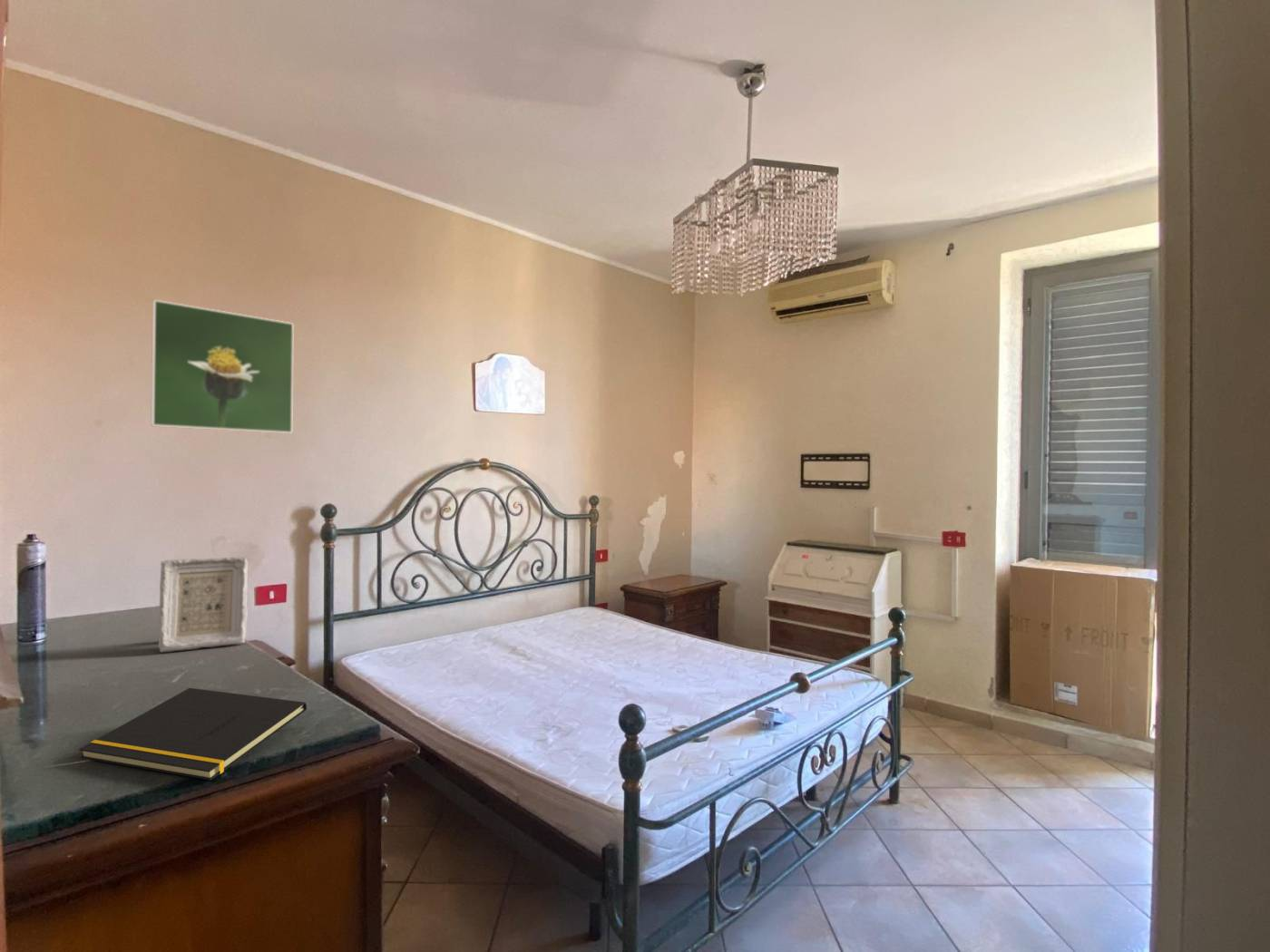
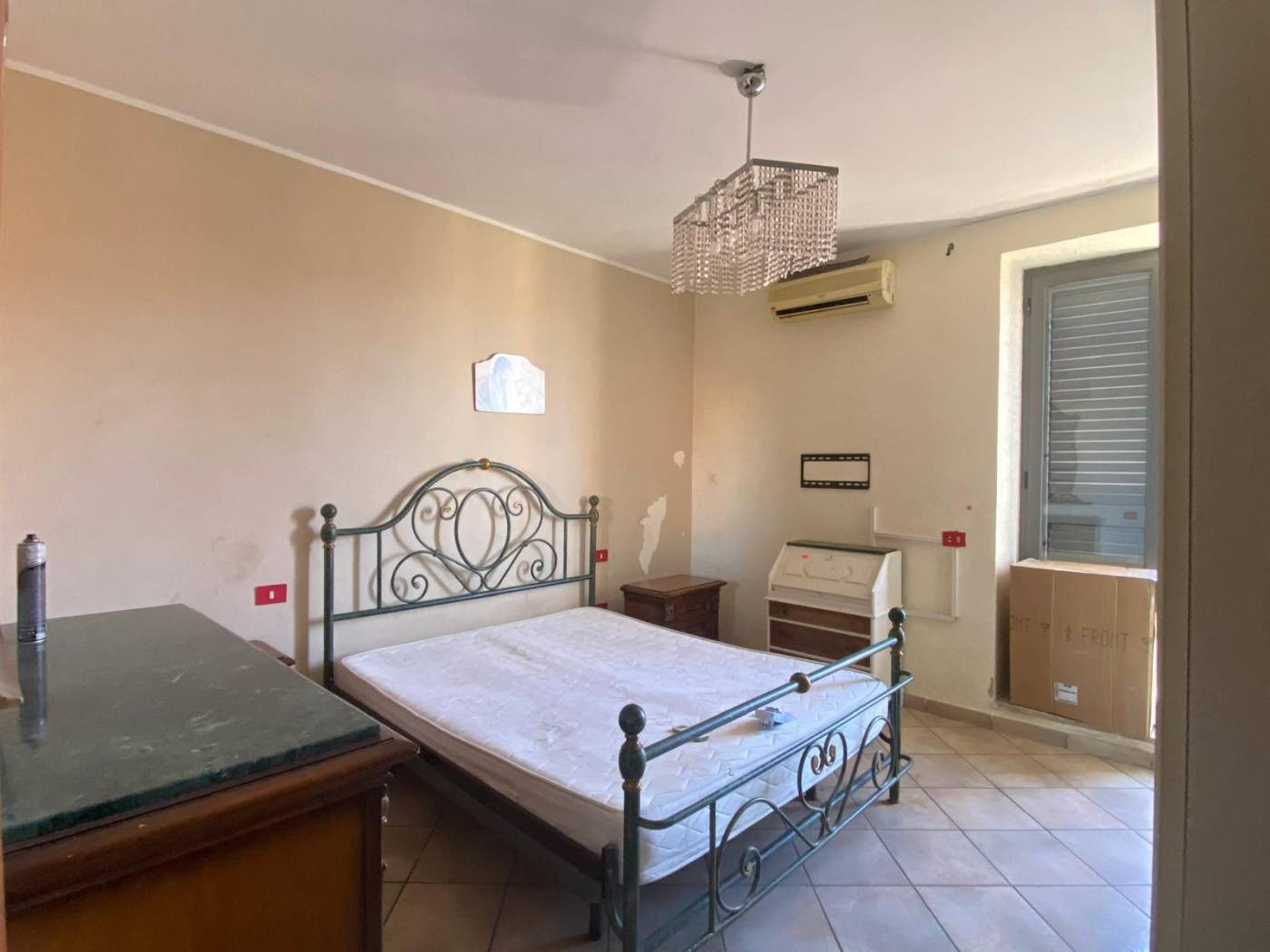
- picture frame [158,556,249,654]
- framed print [151,299,295,434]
- notepad [78,687,308,781]
